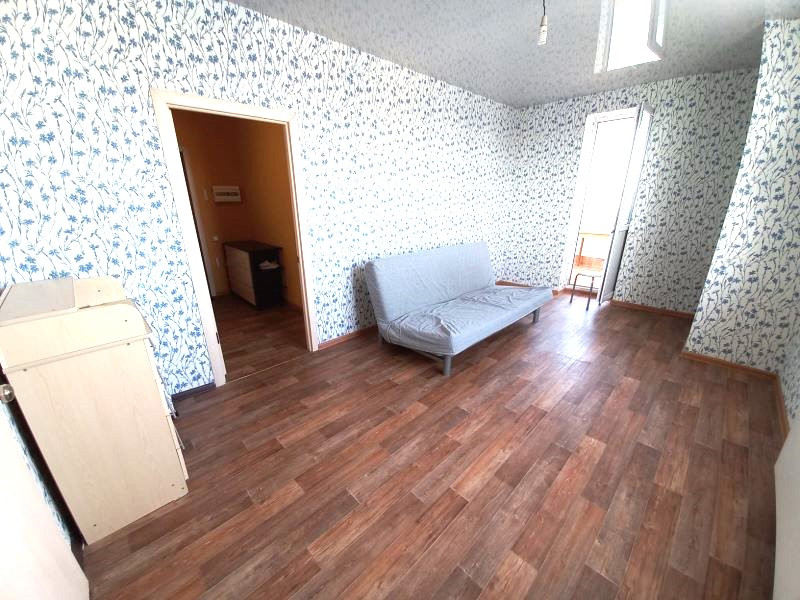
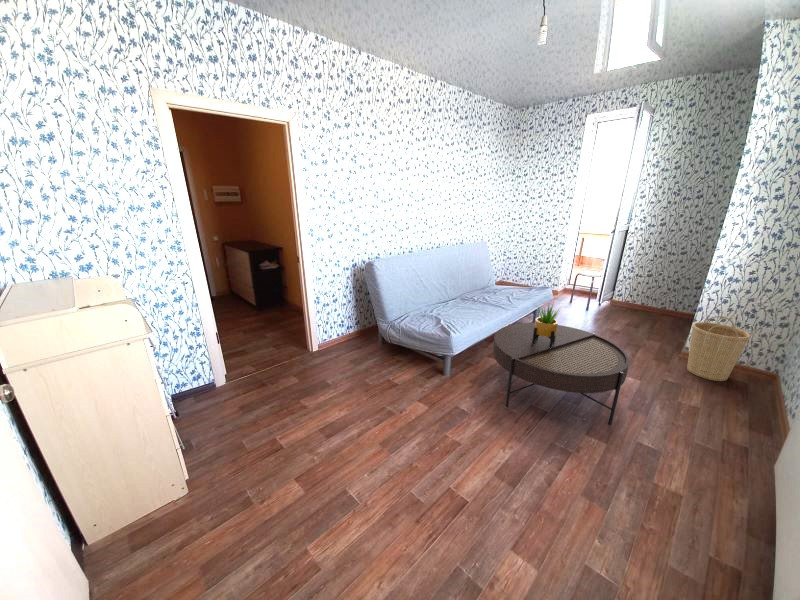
+ basket [686,315,752,382]
+ coffee table [492,322,631,425]
+ potted plant [532,301,564,349]
